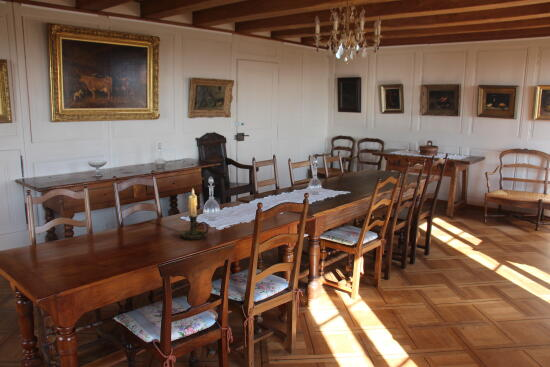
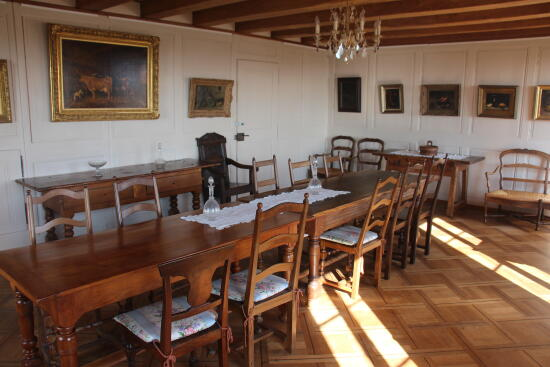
- candle holder [179,188,209,241]
